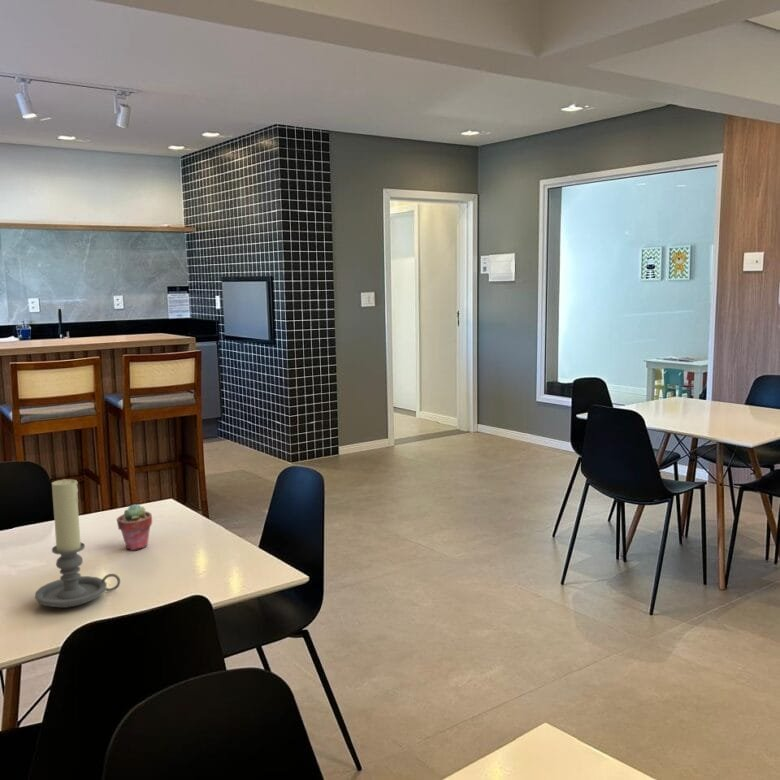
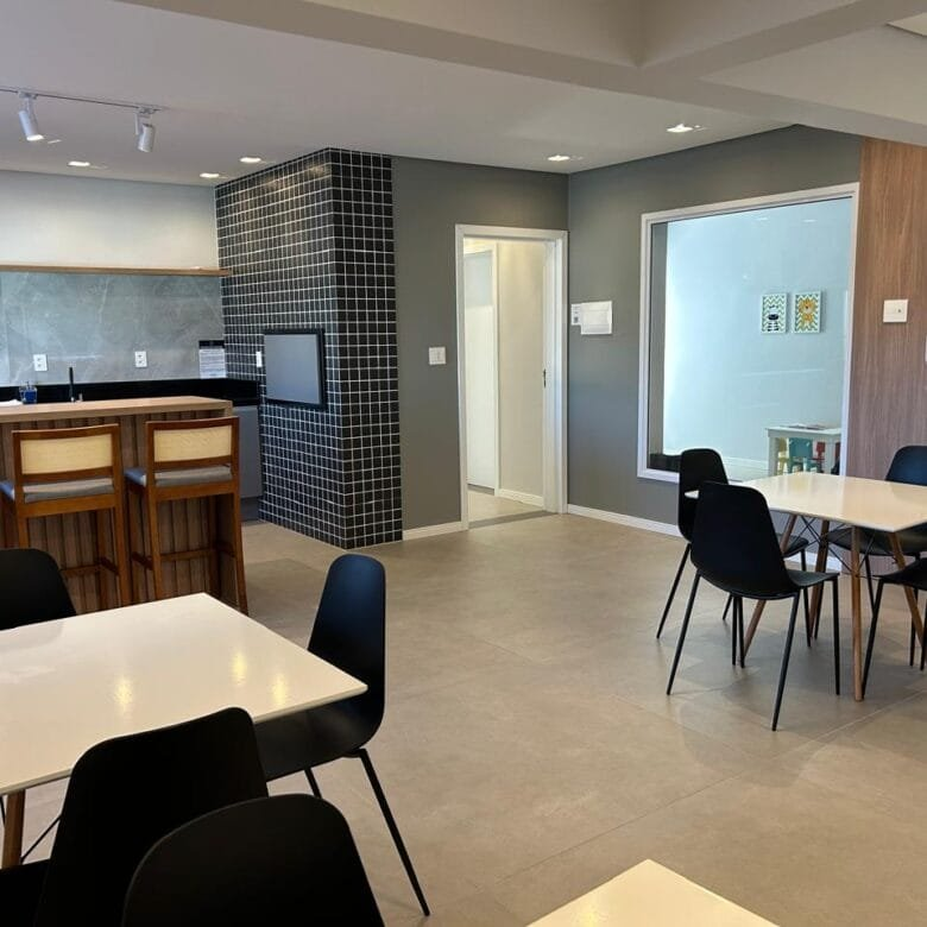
- potted succulent [116,503,153,551]
- candle holder [34,478,121,609]
